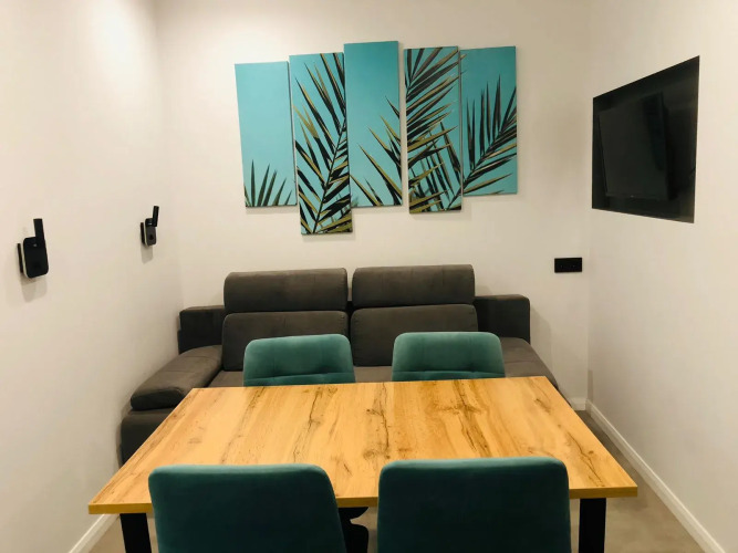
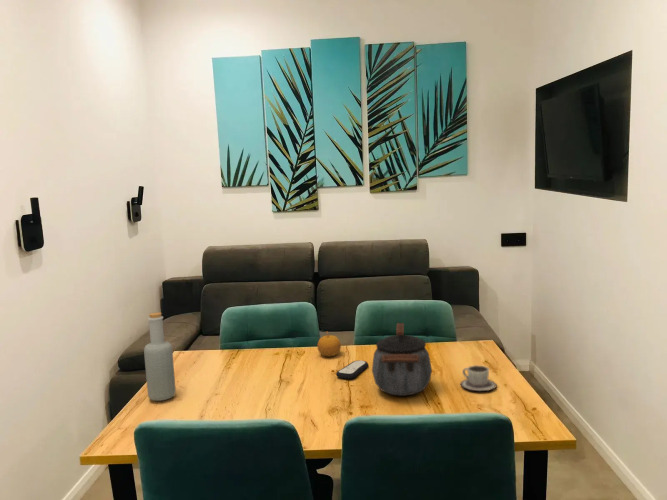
+ bottle [143,311,177,402]
+ cup [459,364,498,392]
+ remote control [335,359,369,380]
+ fruit [317,331,342,358]
+ kettle [371,322,433,397]
